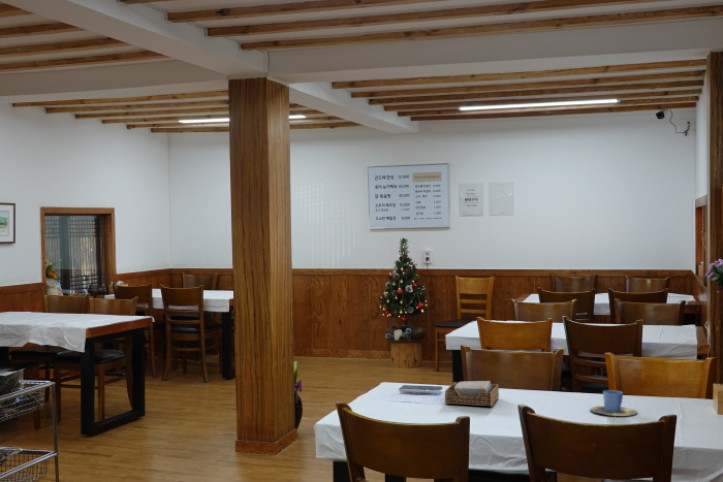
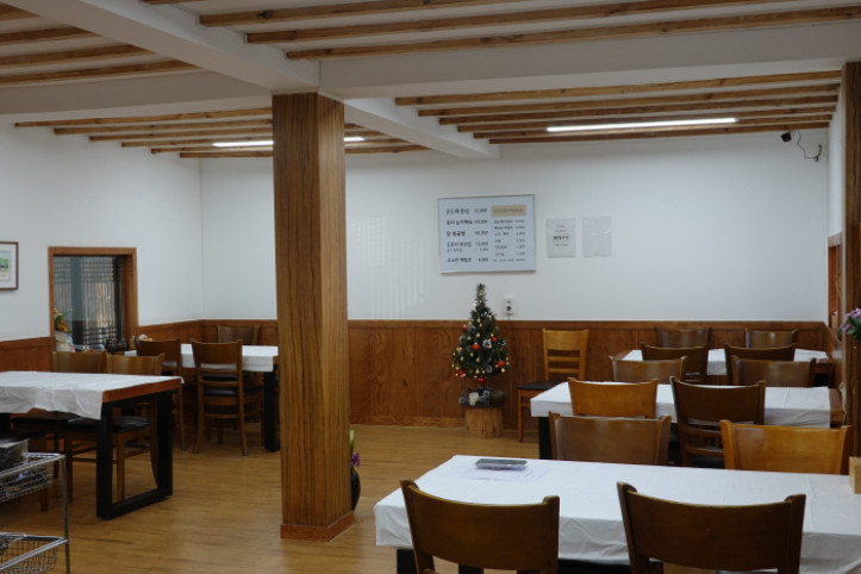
- cup [589,389,638,417]
- napkin holder [444,380,500,407]
